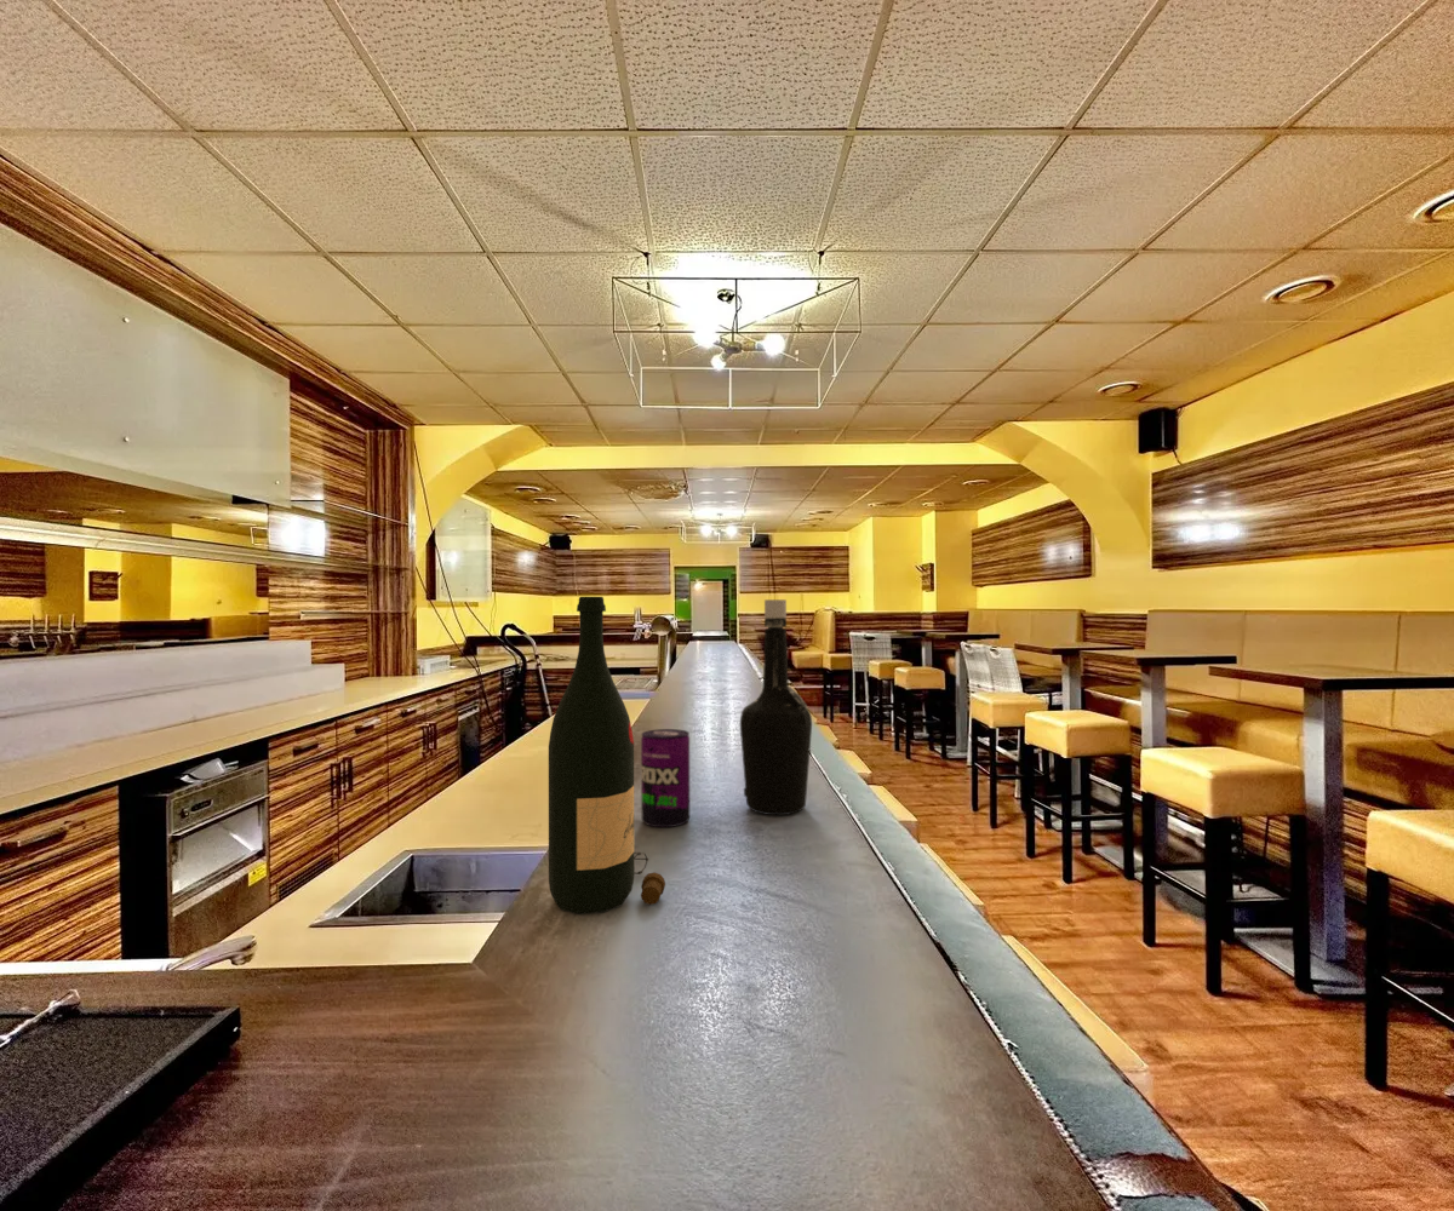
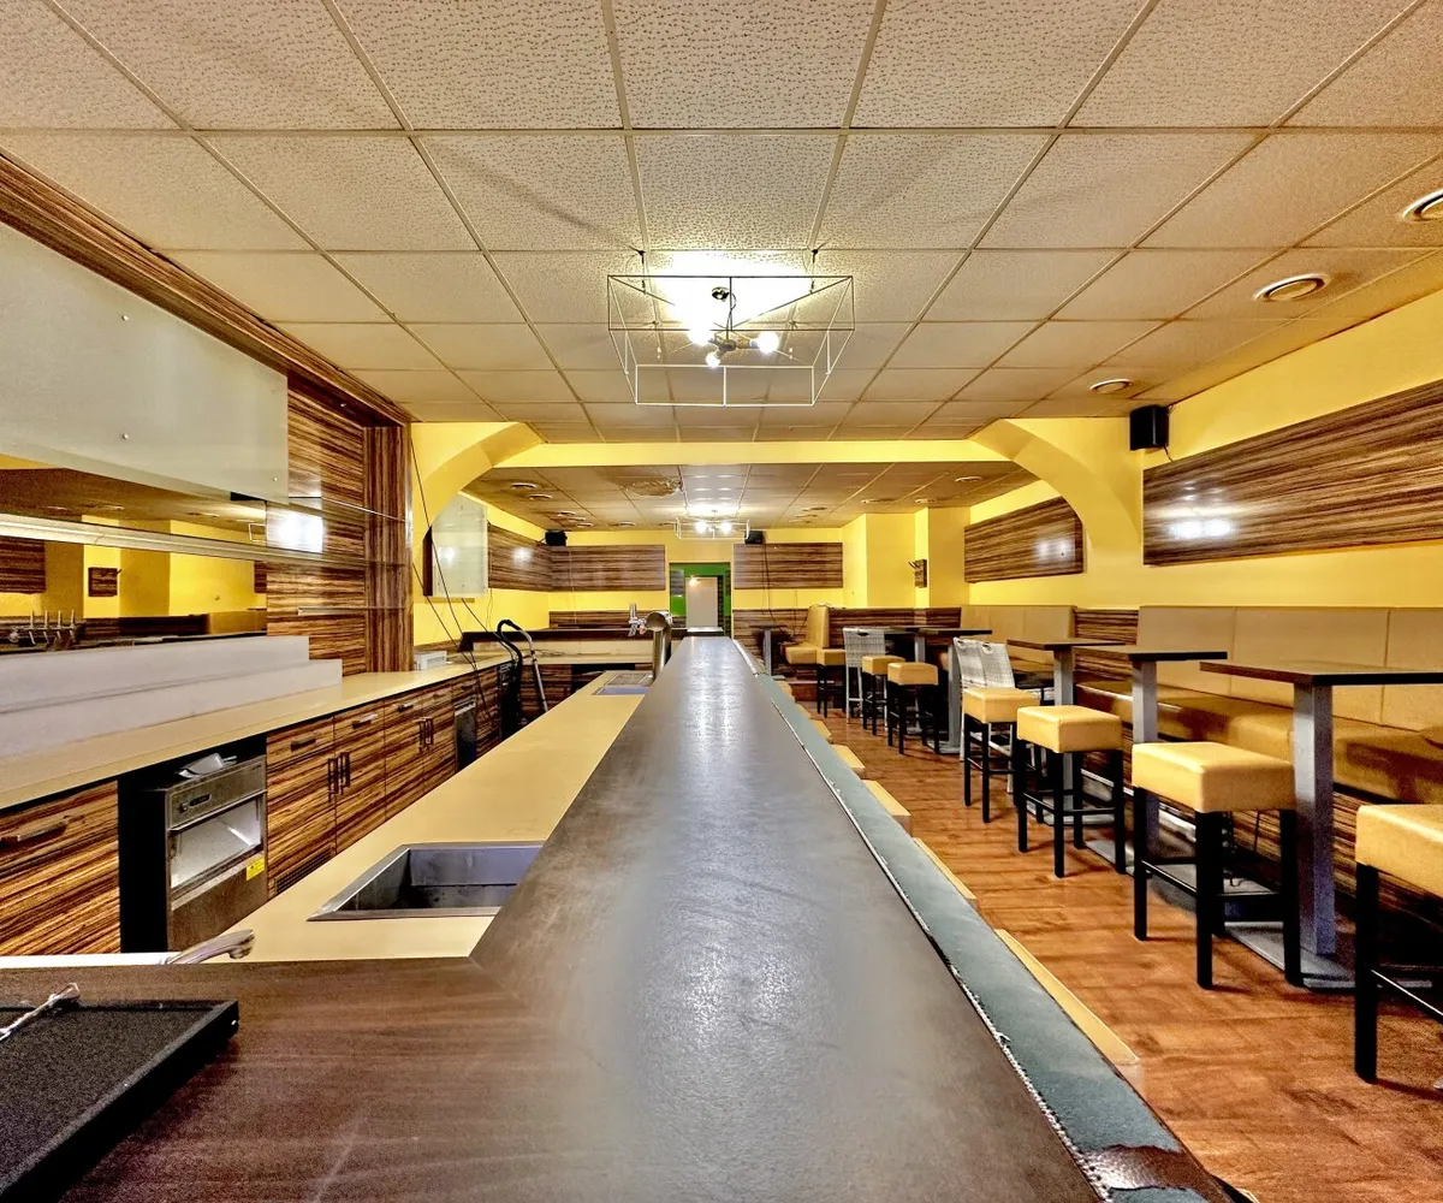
- beverage can [640,728,691,828]
- bottle [739,598,813,816]
- wine bottle [548,596,666,916]
